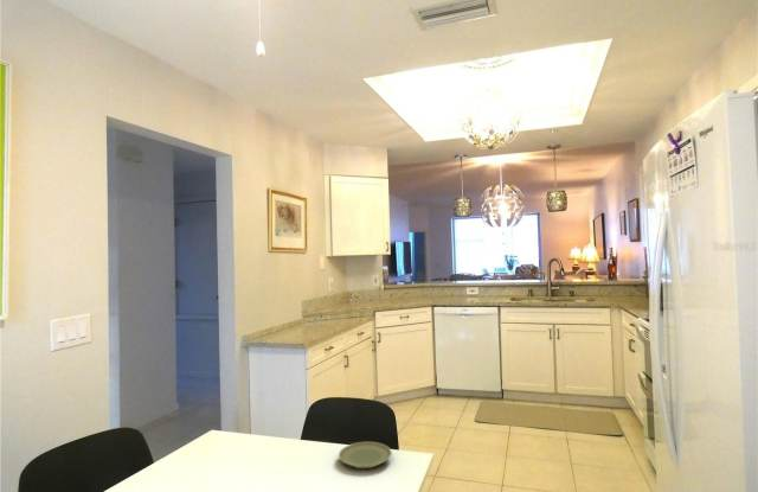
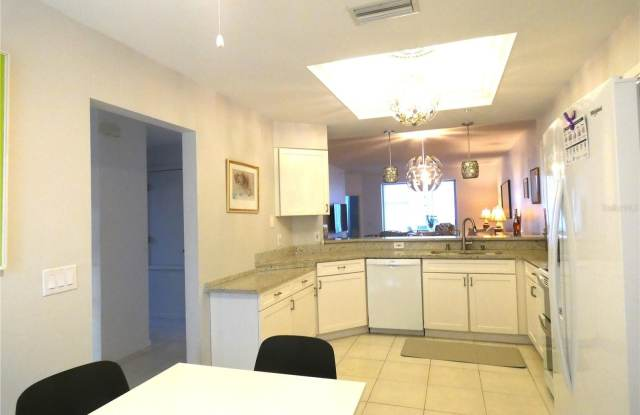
- plate [338,441,393,469]
